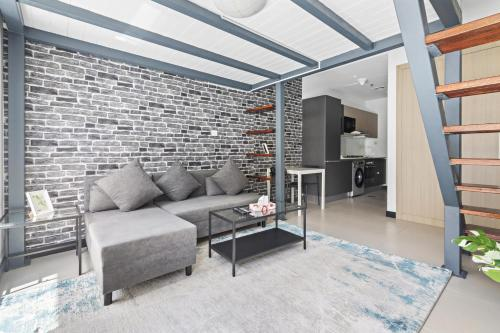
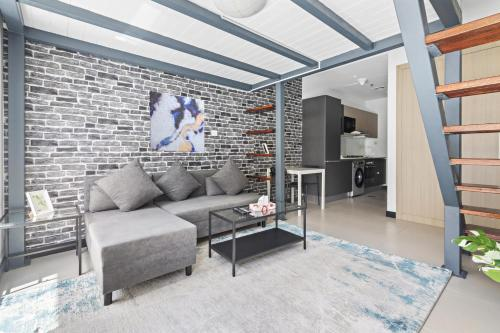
+ wall art [149,90,205,153]
